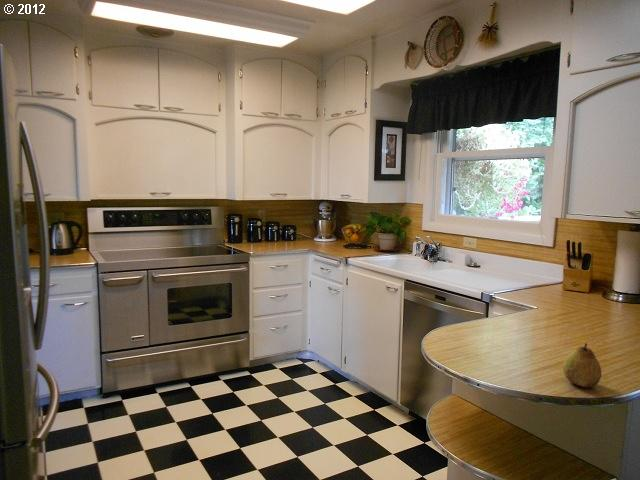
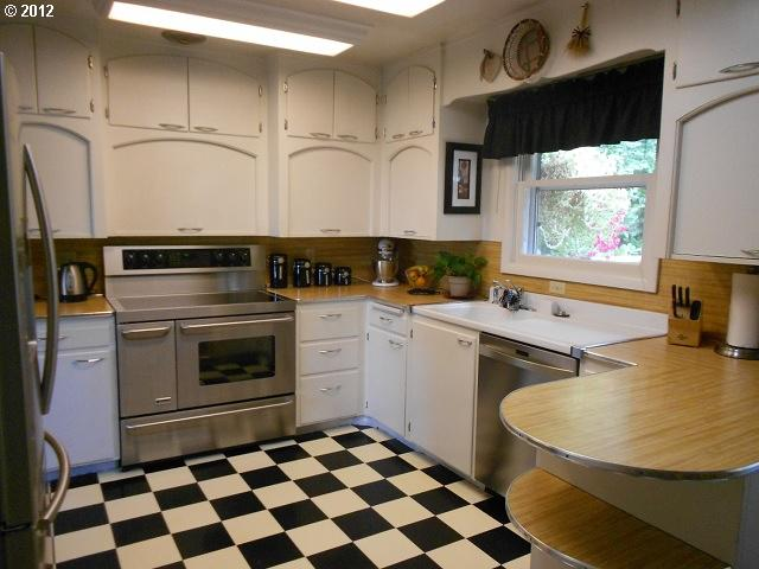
- fruit [562,342,603,389]
